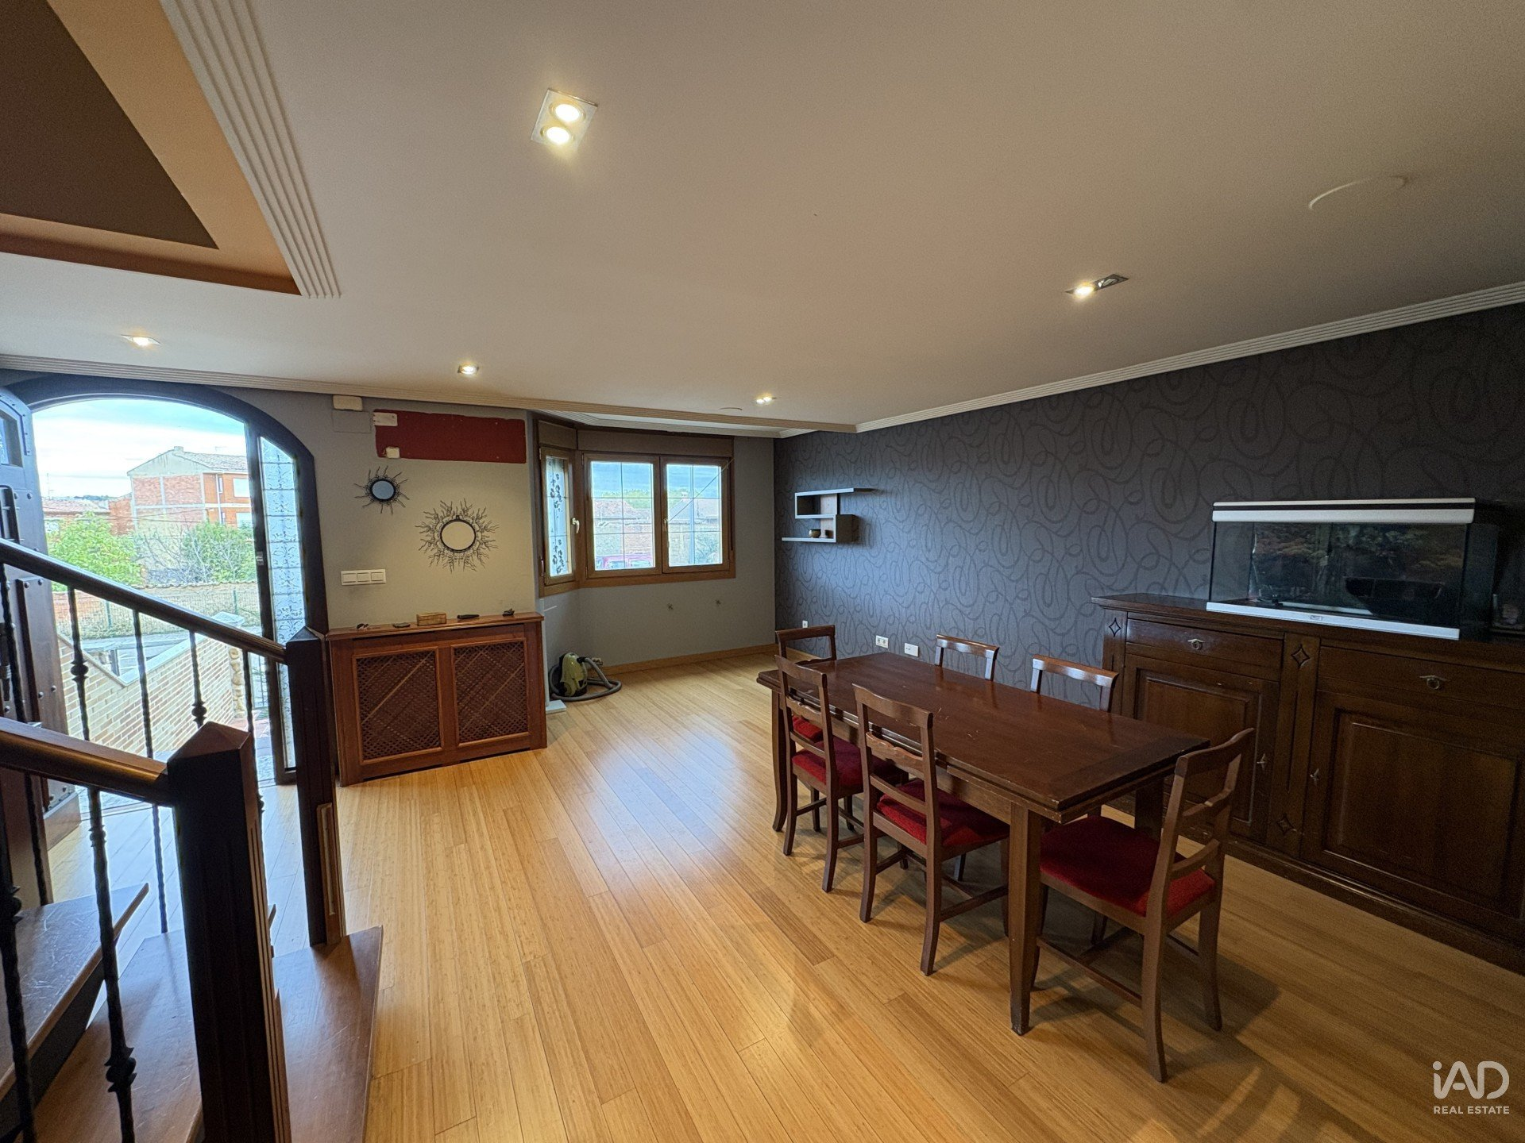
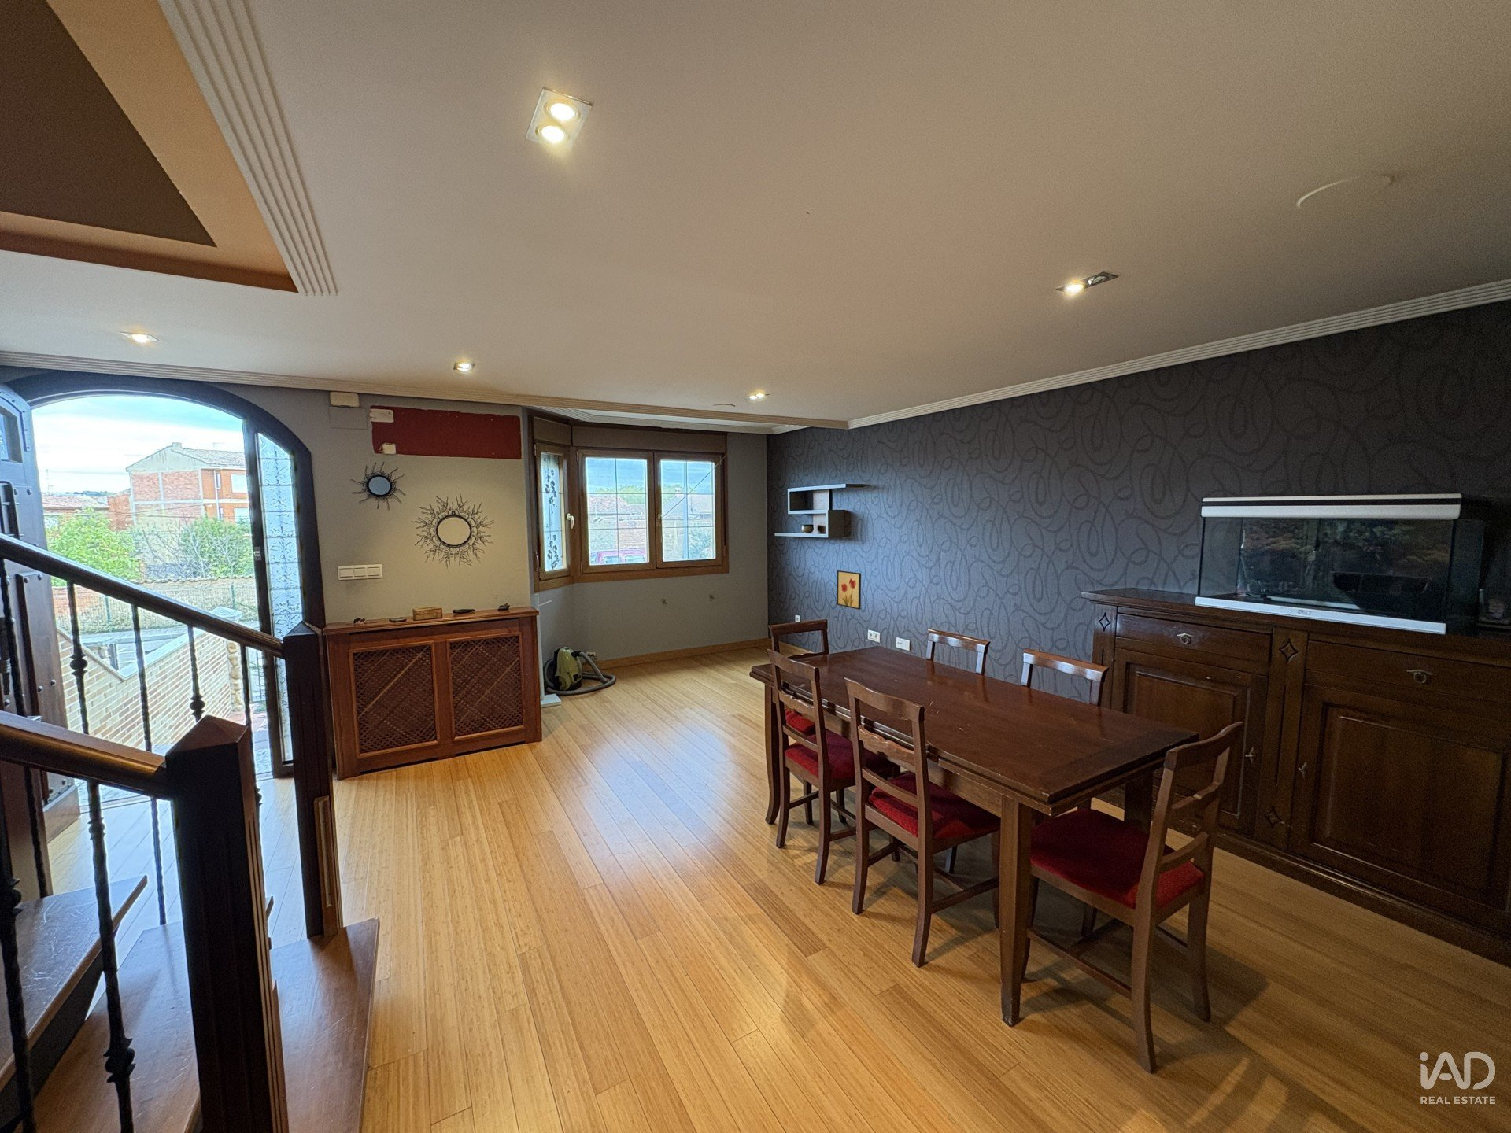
+ wall art [835,570,861,611]
